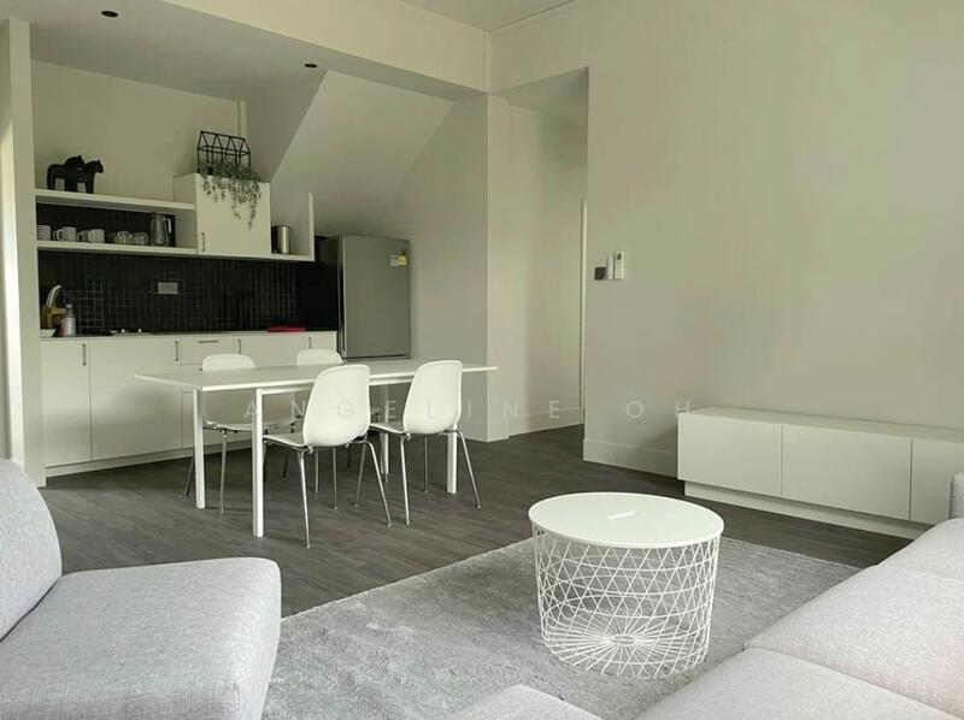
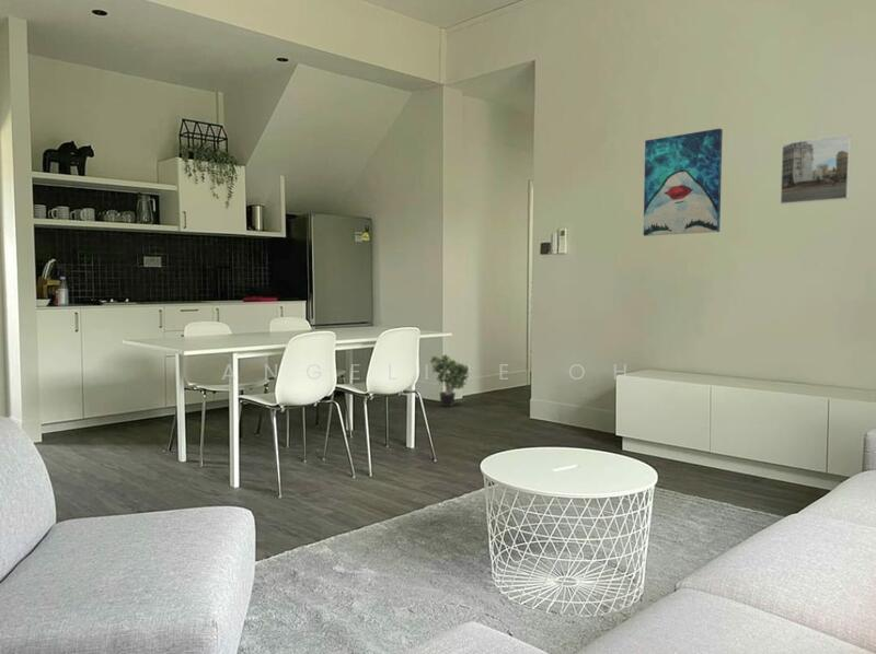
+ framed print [780,133,852,206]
+ potted plant [428,353,471,408]
+ wall art [643,128,724,237]
